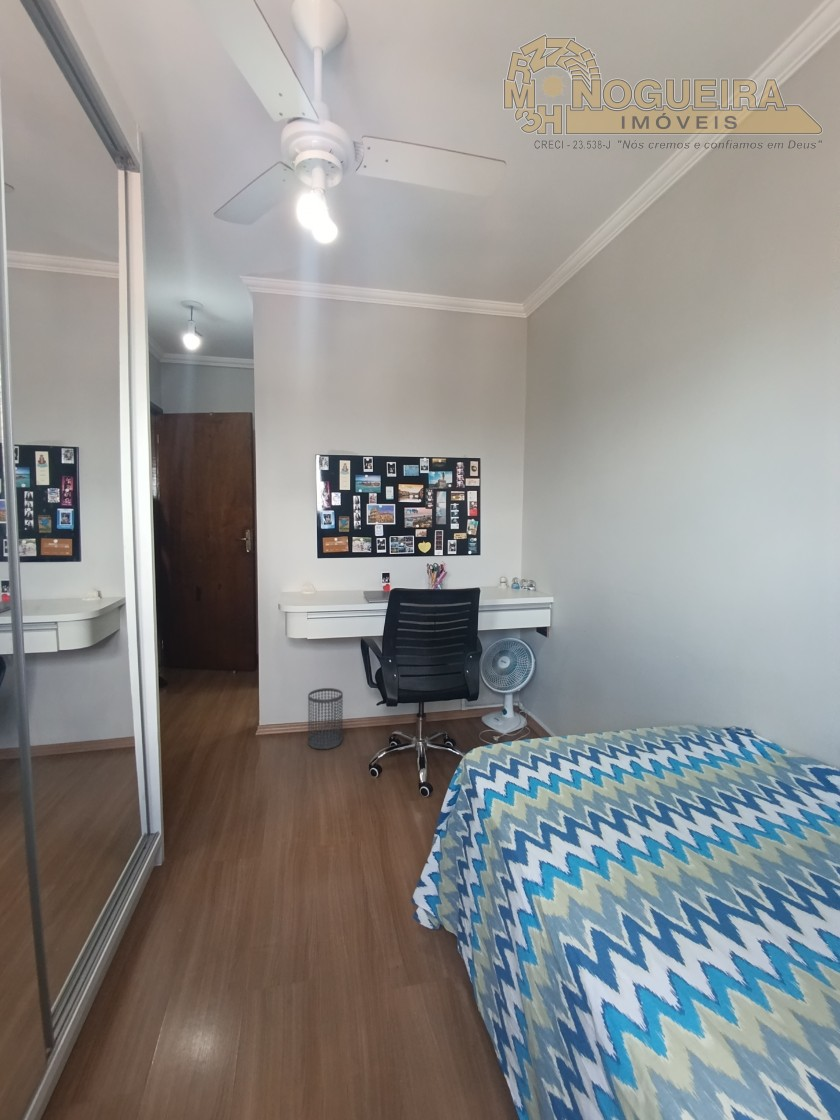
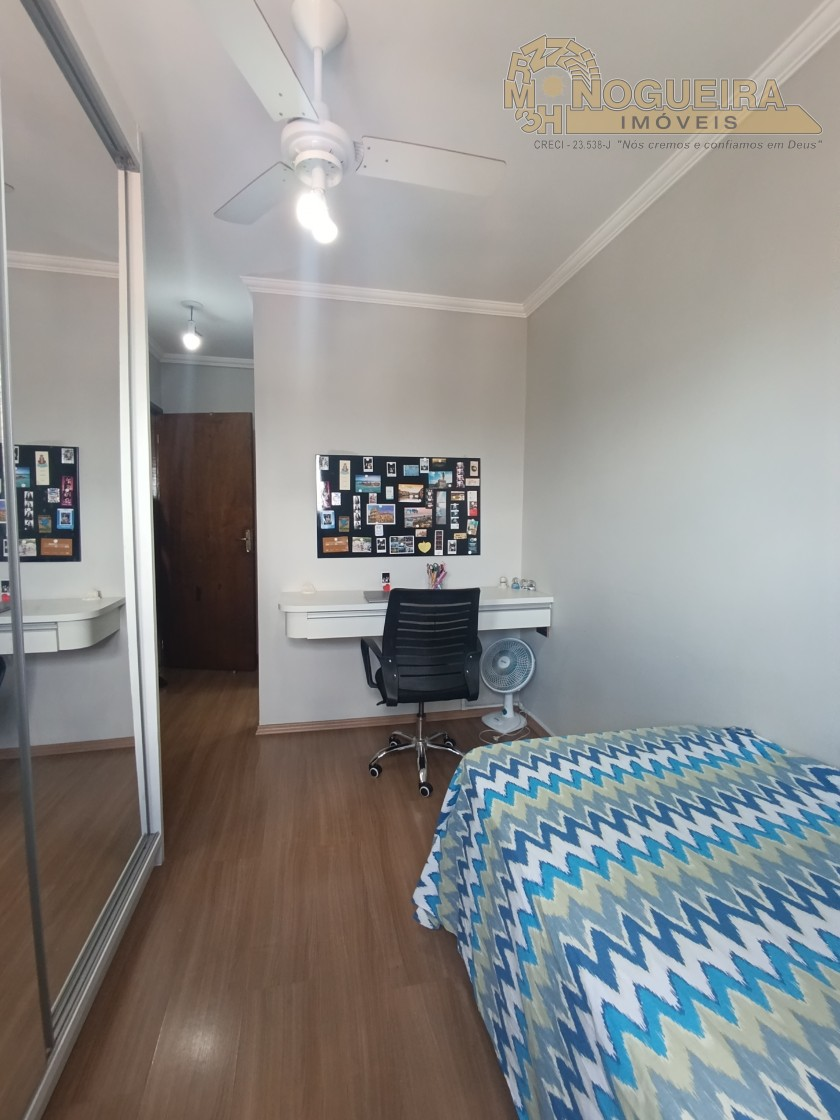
- wastebasket [307,687,344,750]
